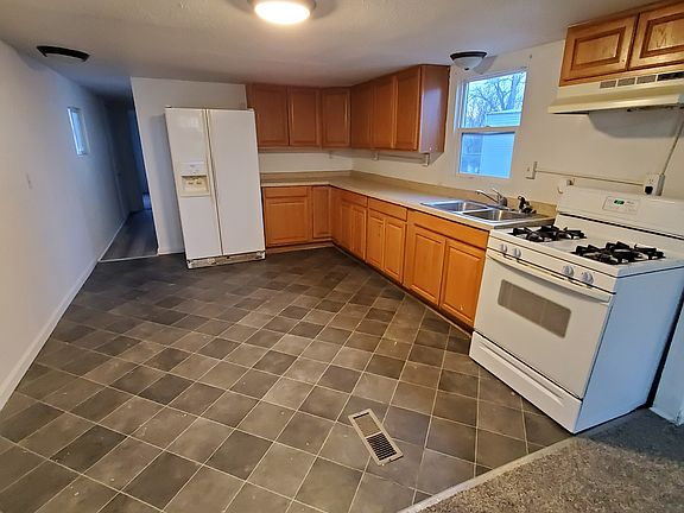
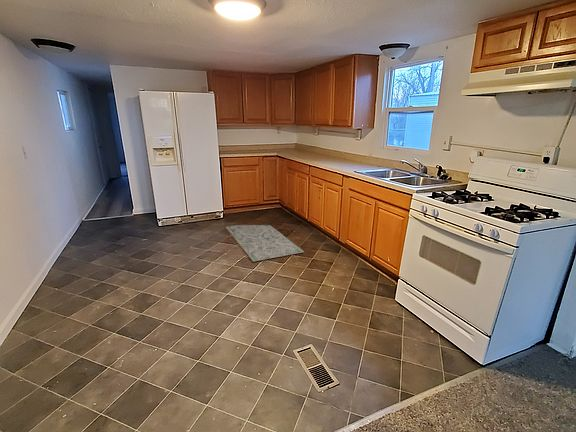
+ rug [225,224,305,263]
